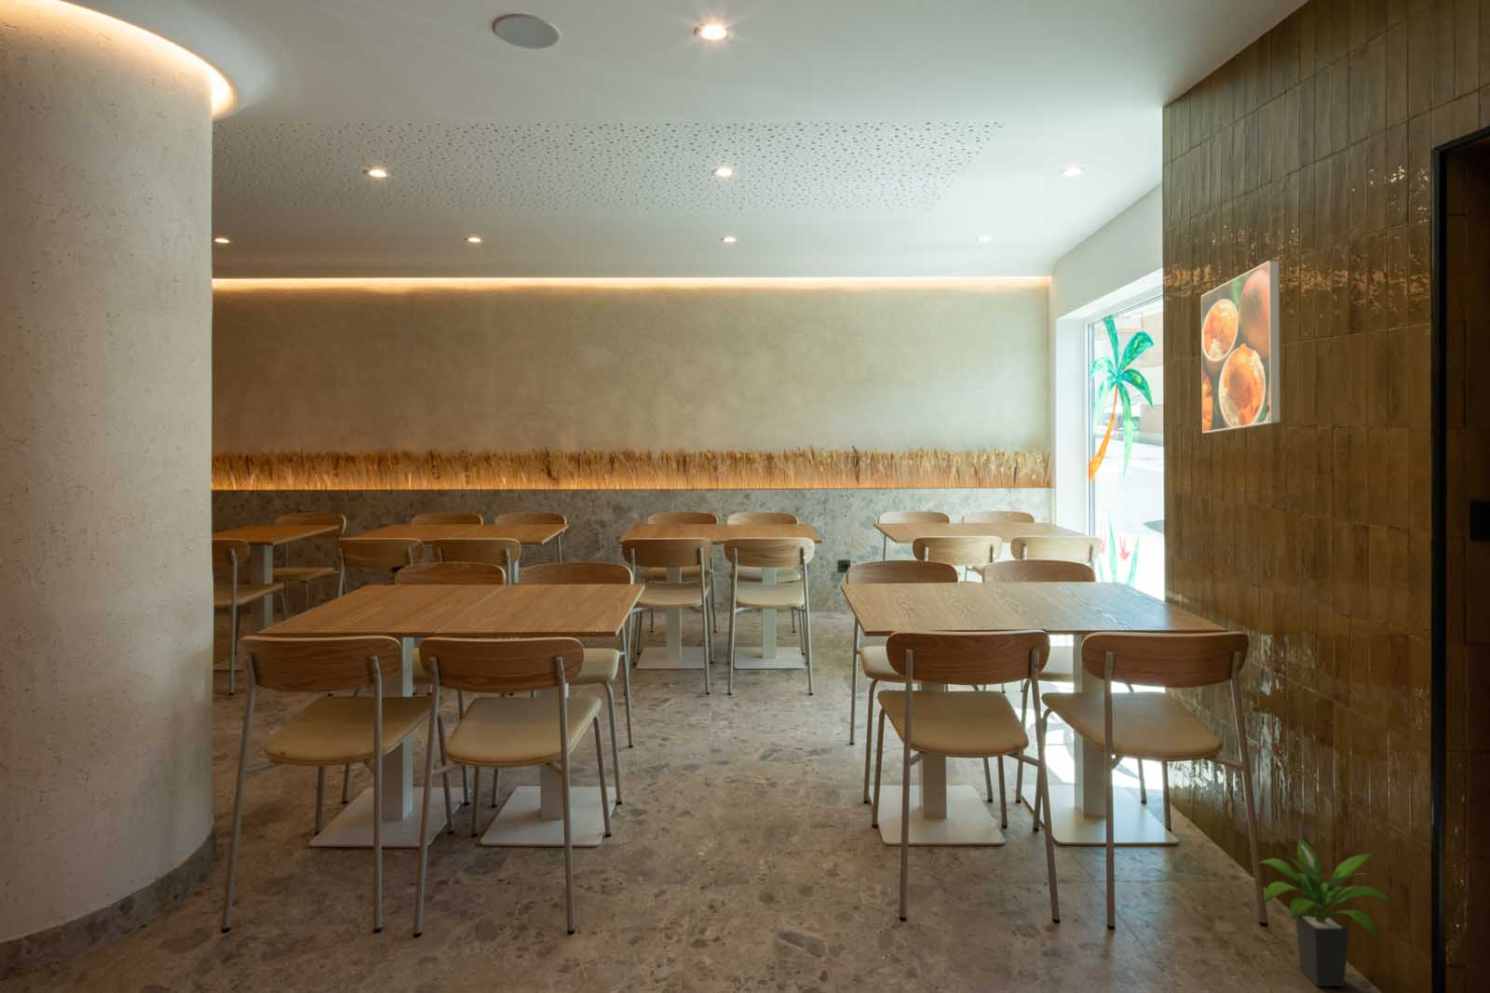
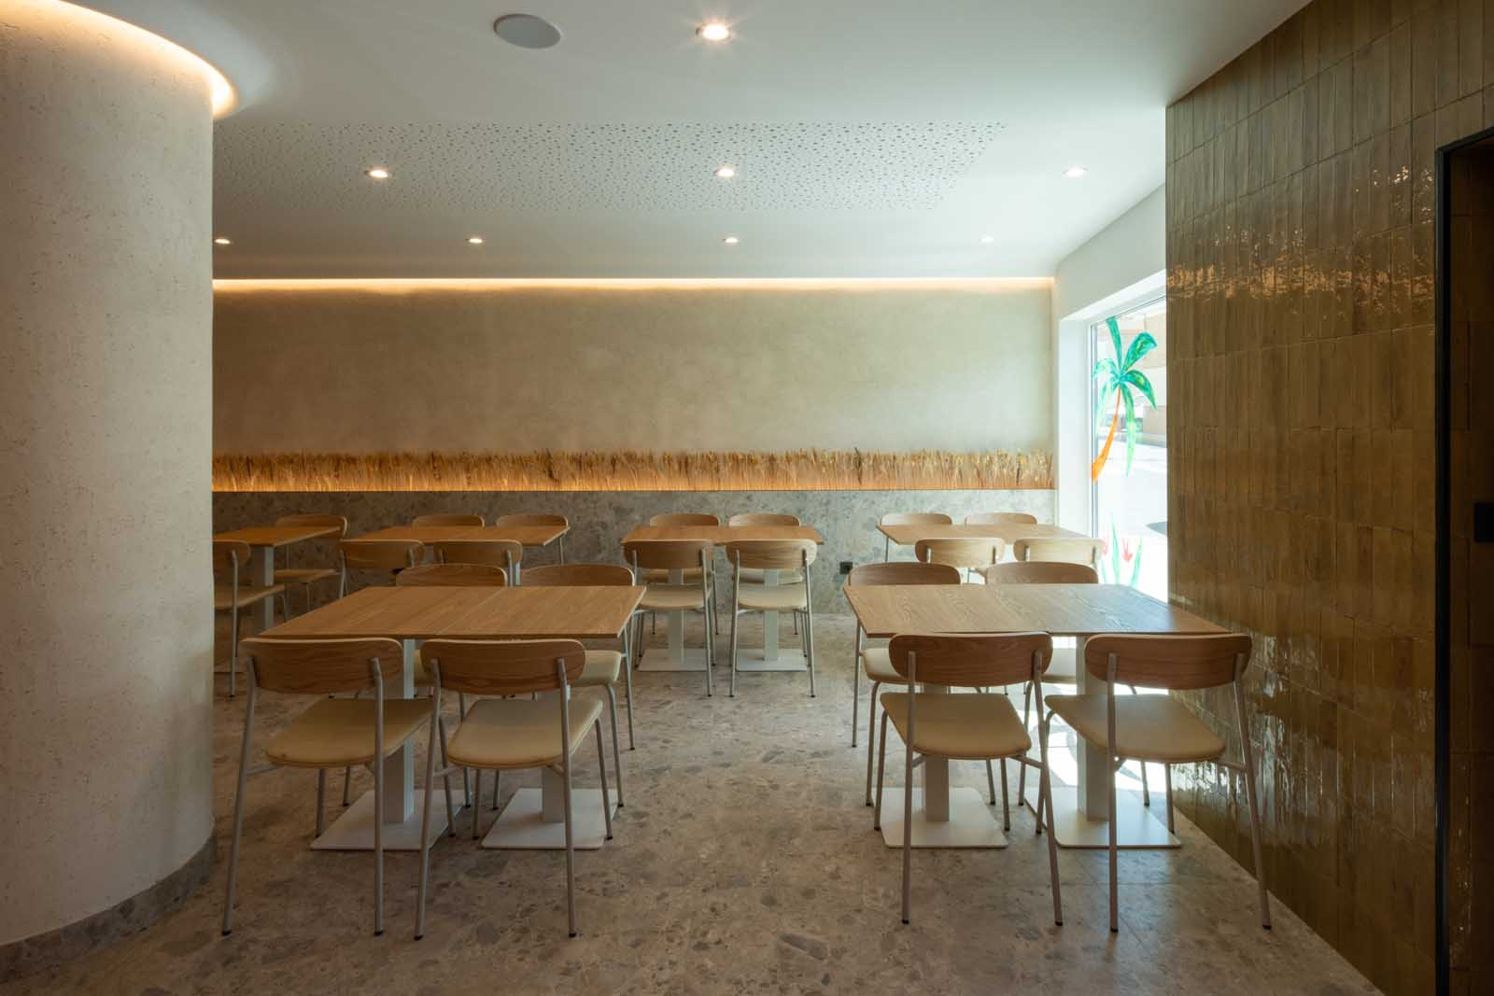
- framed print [1201,258,1282,433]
- potted plant [1253,838,1396,987]
